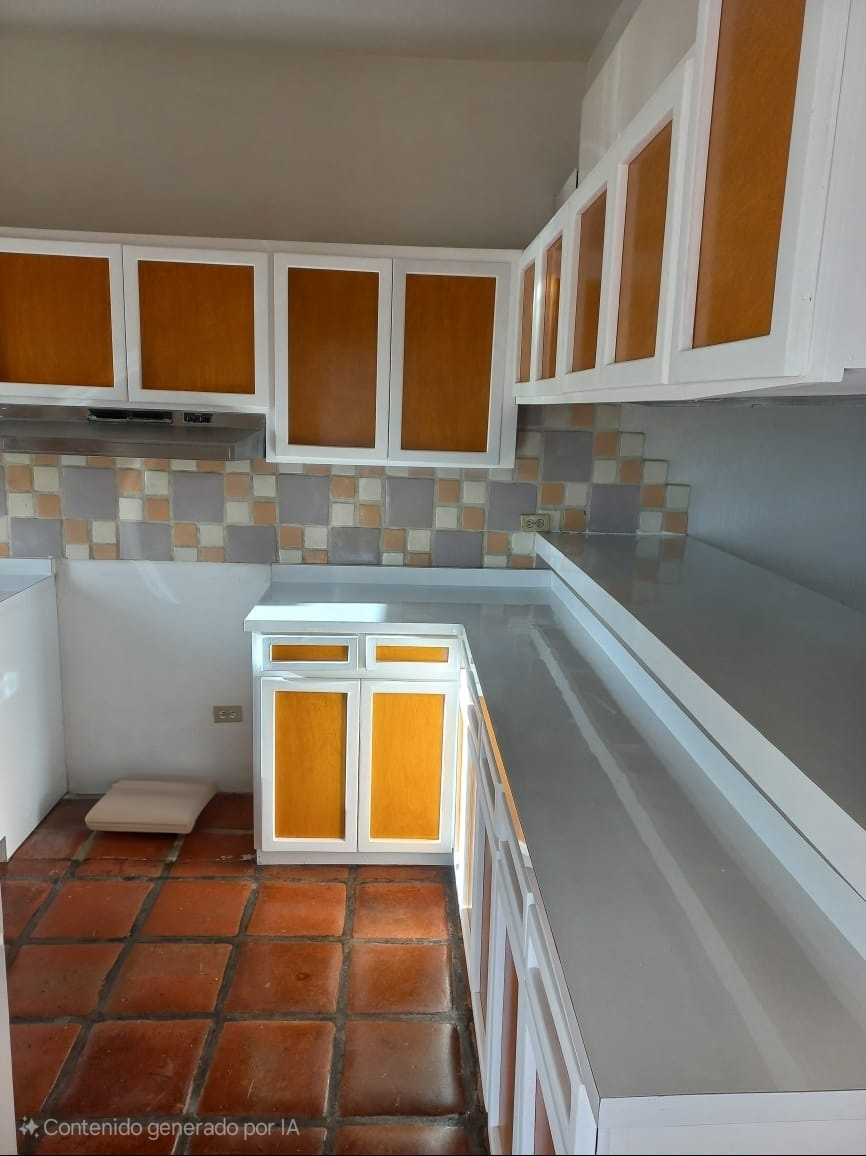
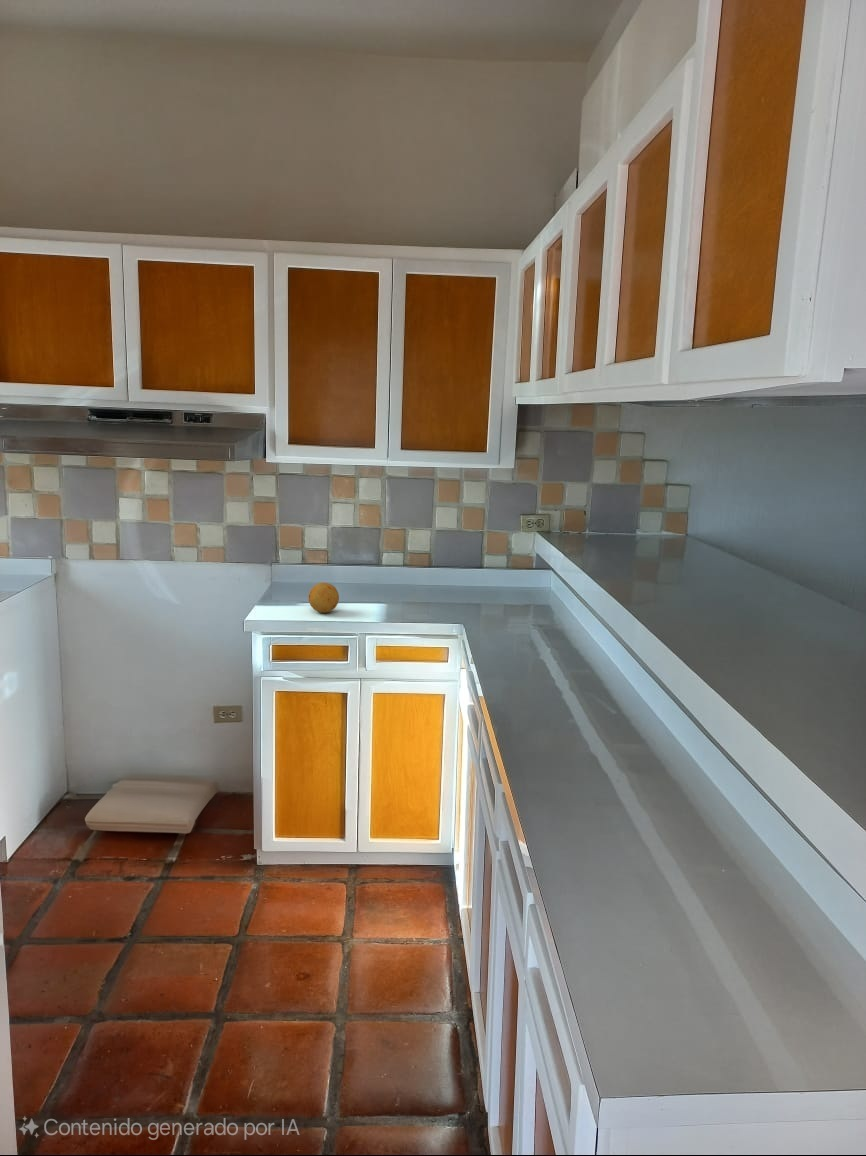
+ fruit [308,582,340,614]
